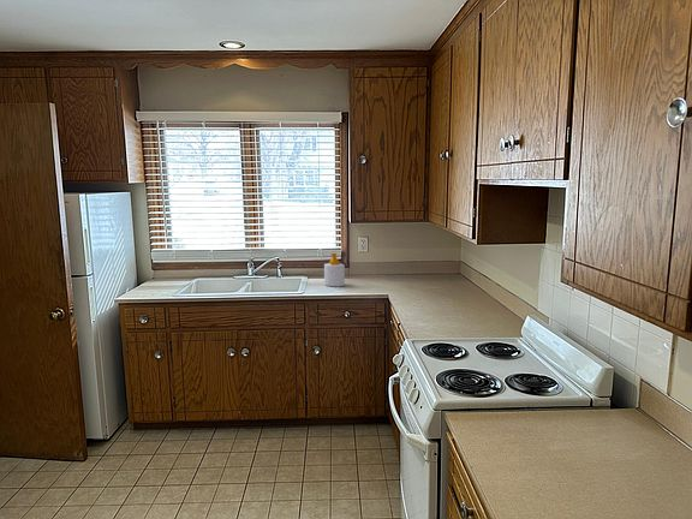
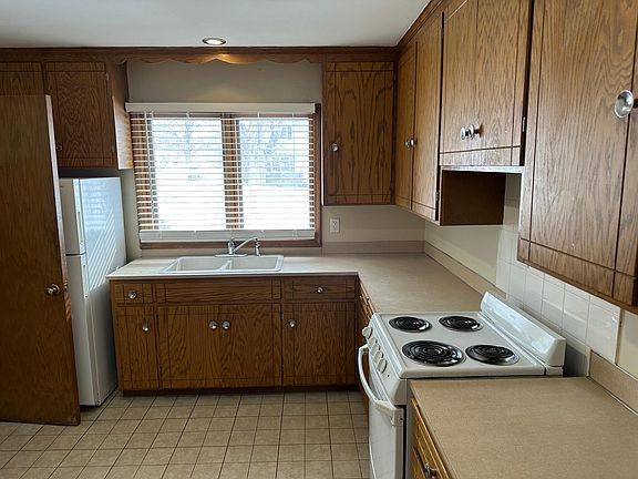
- soap bottle [323,252,346,287]
